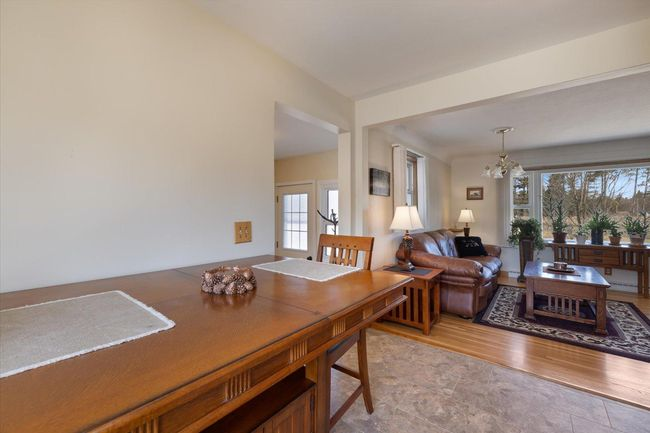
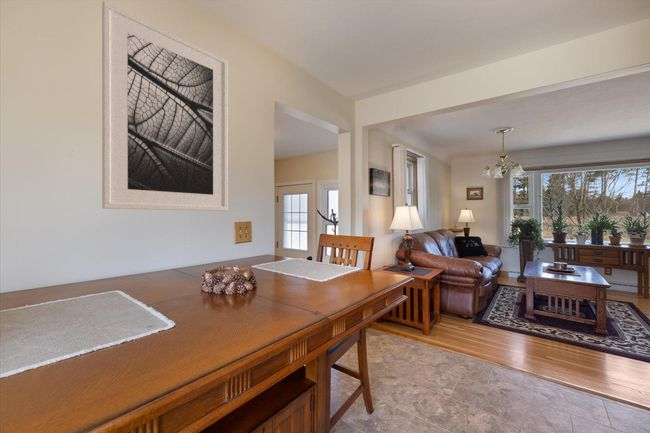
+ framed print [101,0,229,212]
